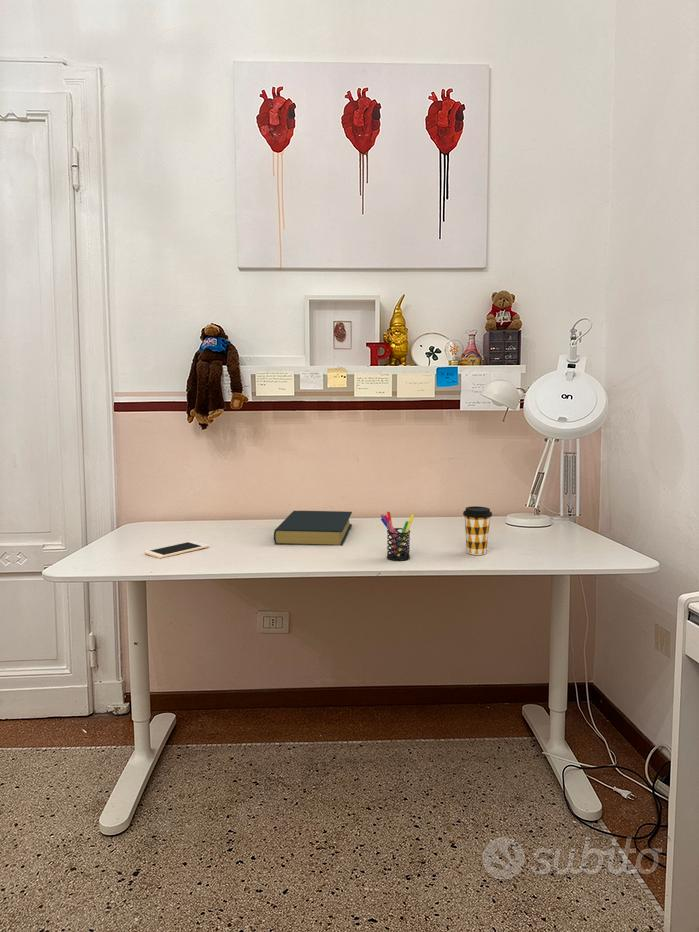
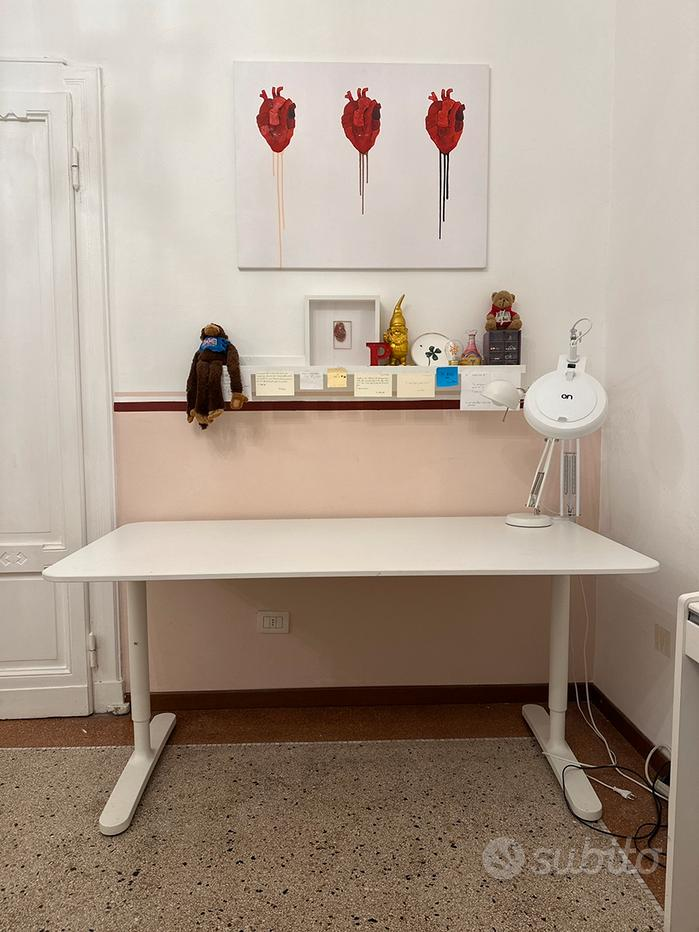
- cell phone [144,540,210,559]
- coffee cup [462,505,493,556]
- pen holder [380,511,415,562]
- hardback book [273,510,353,547]
